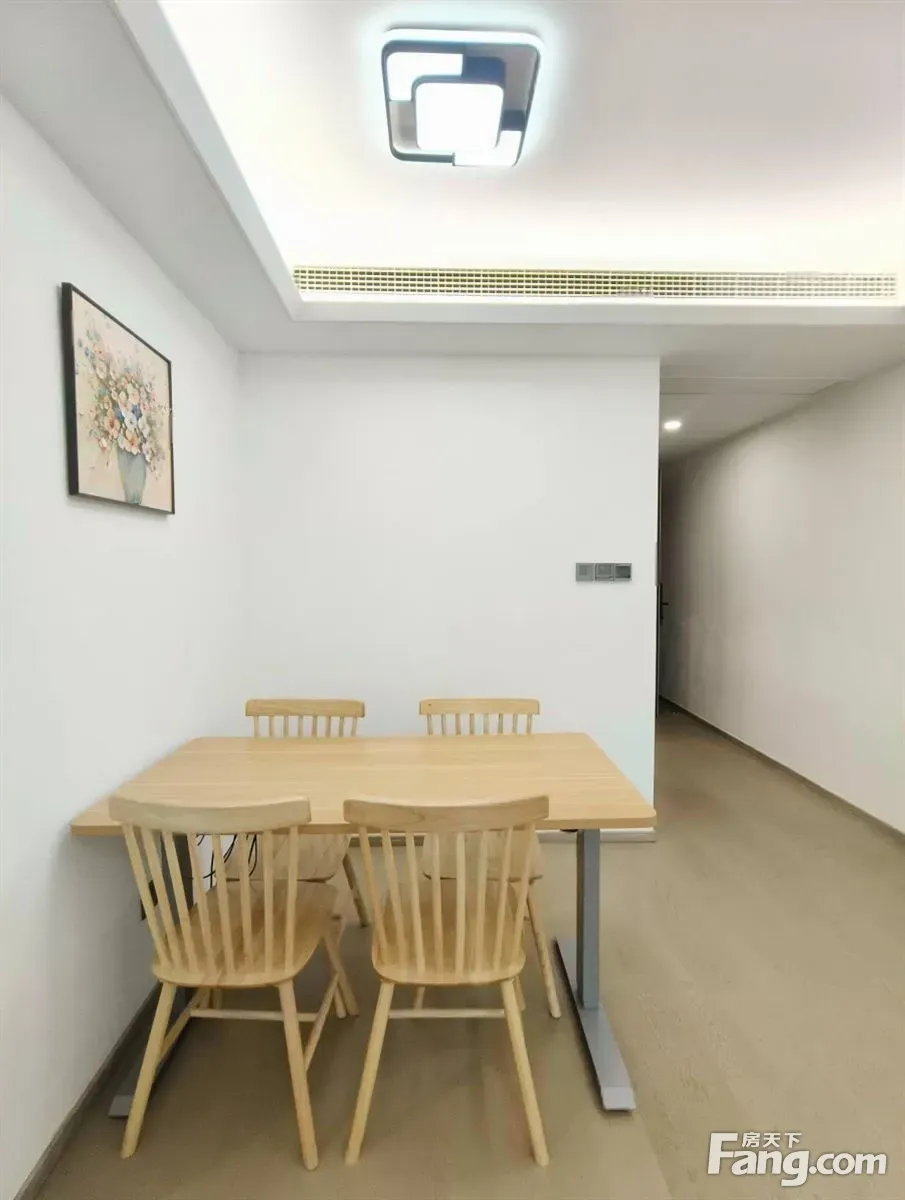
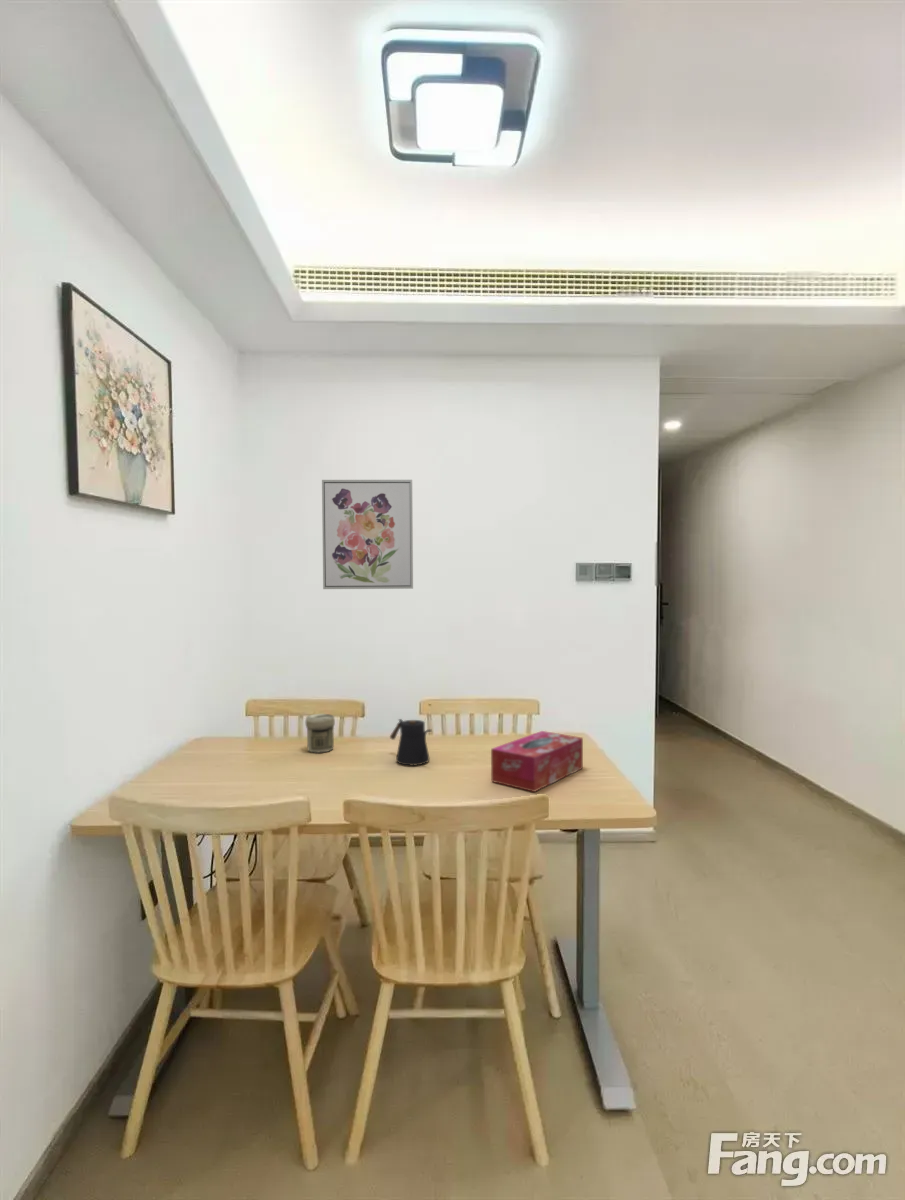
+ wall art [321,479,414,590]
+ kettle [389,718,433,766]
+ tissue box [490,730,584,793]
+ jar [305,713,336,754]
